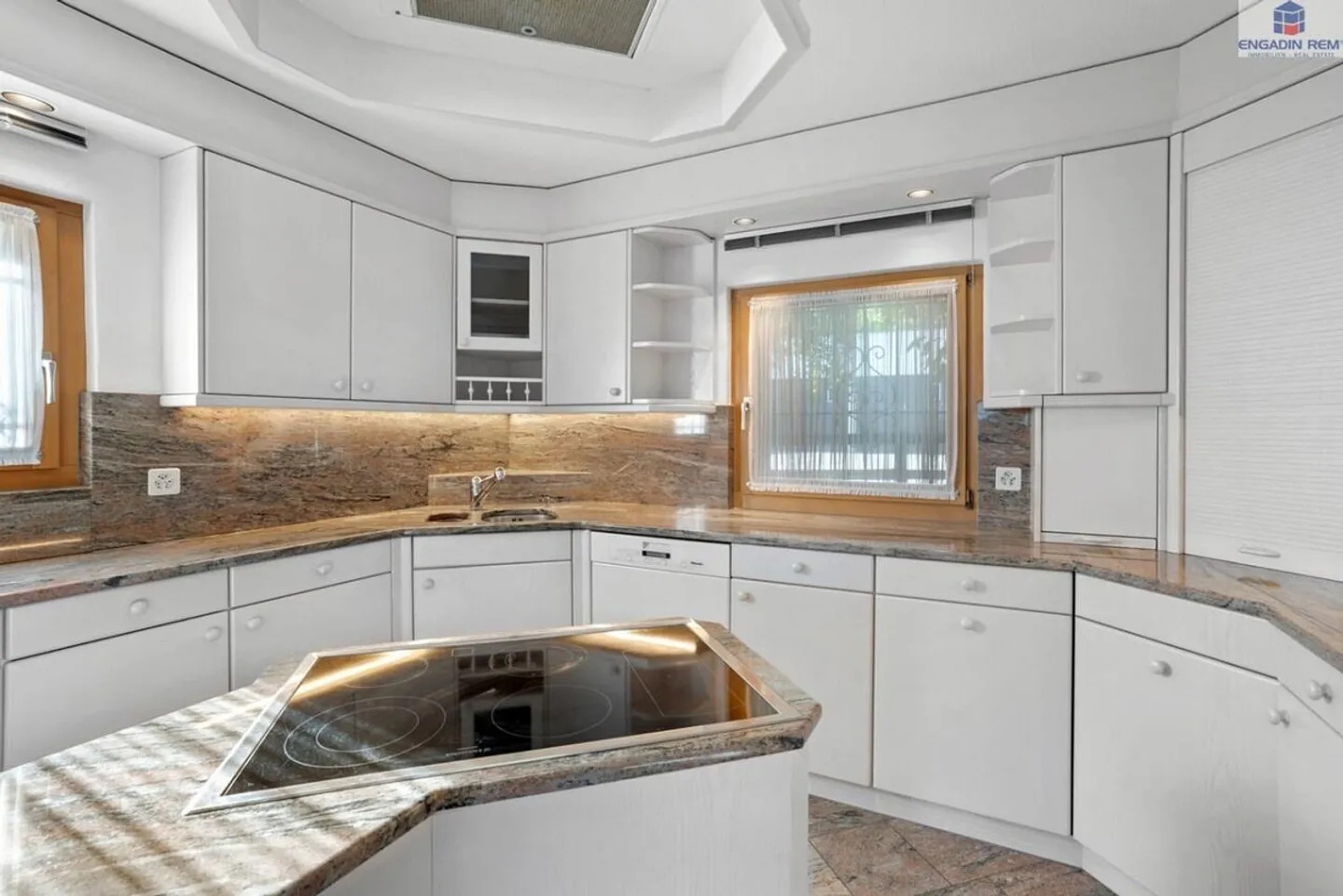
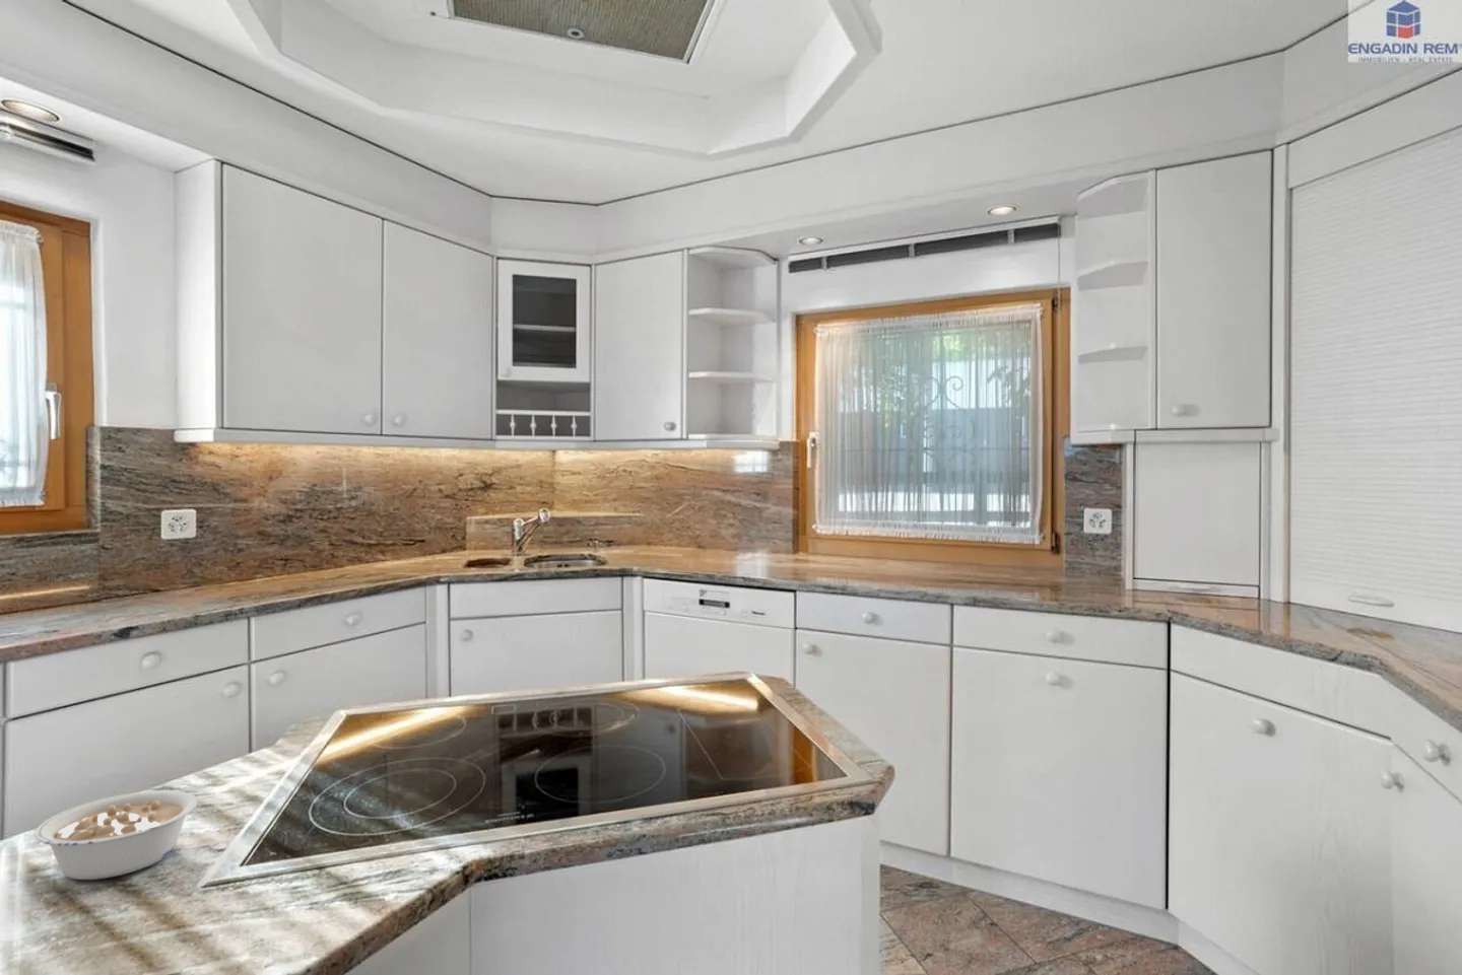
+ legume [34,789,199,880]
